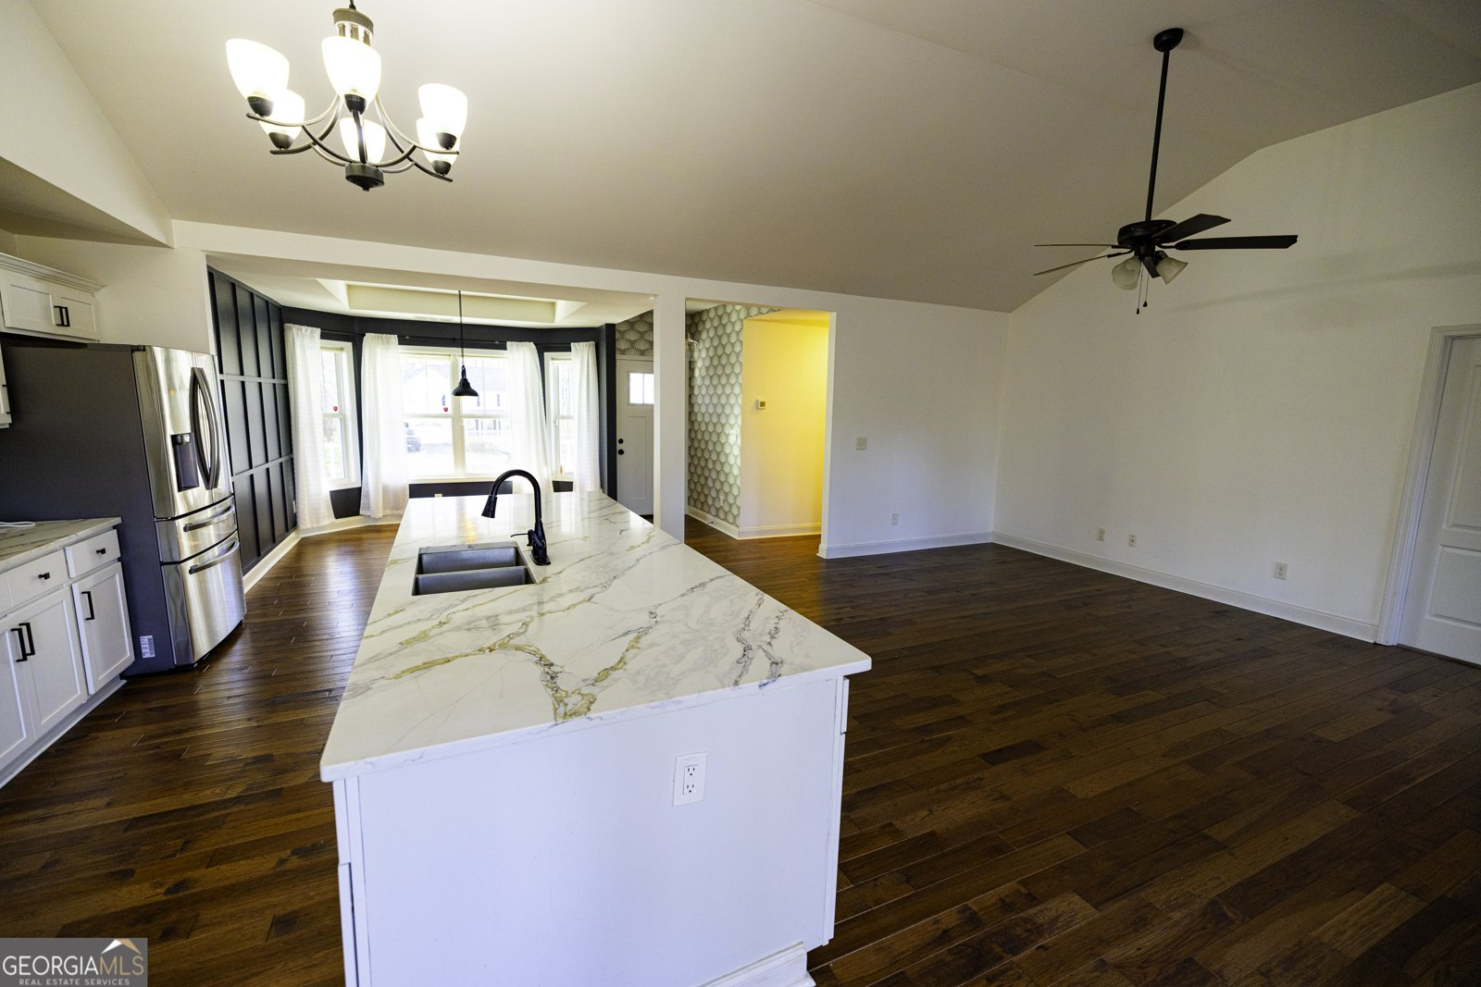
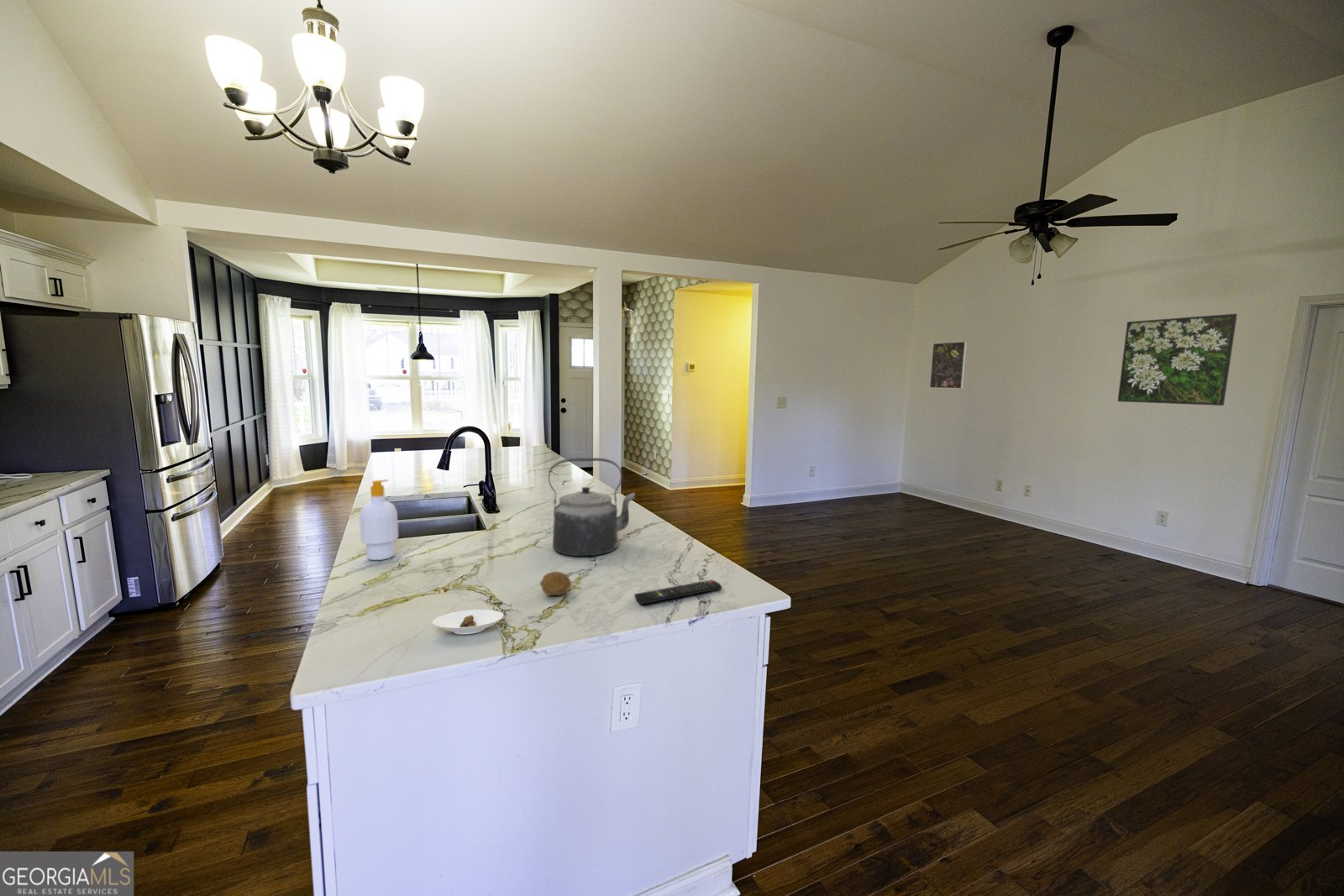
+ soap bottle [359,479,399,561]
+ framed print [929,341,968,390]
+ kettle [548,457,636,557]
+ remote control [633,579,722,605]
+ fruit [539,571,572,596]
+ saucer [432,609,504,635]
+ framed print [1117,313,1238,406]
